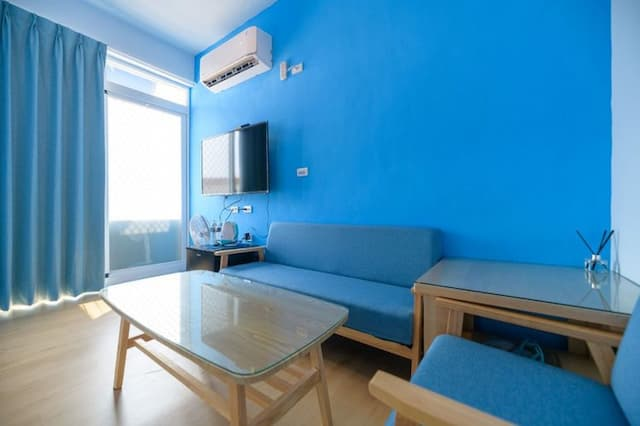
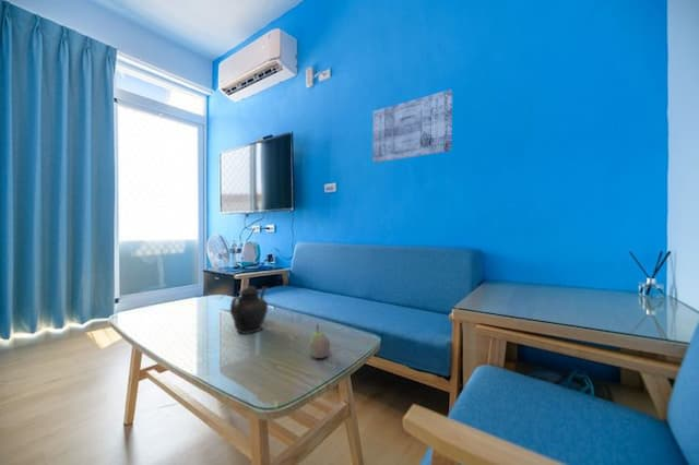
+ wall art [371,88,453,164]
+ teapot [229,283,269,335]
+ fruit [308,322,331,359]
